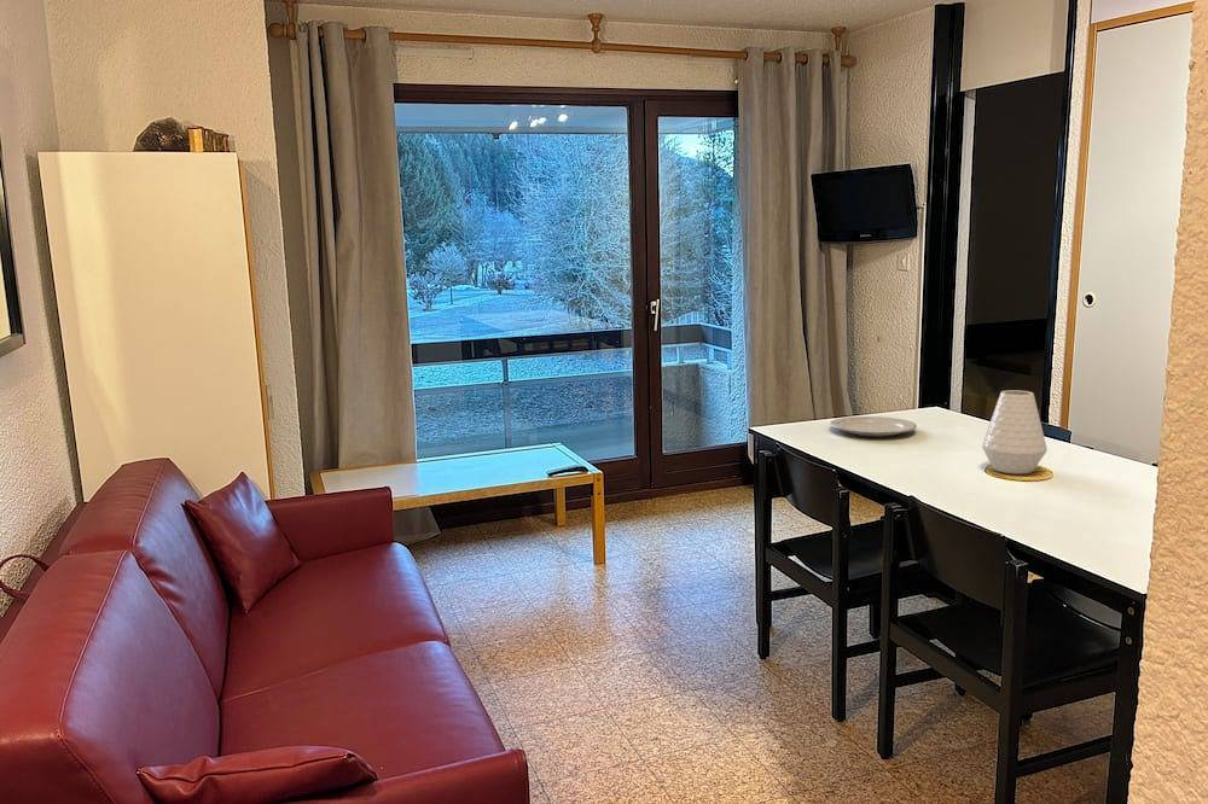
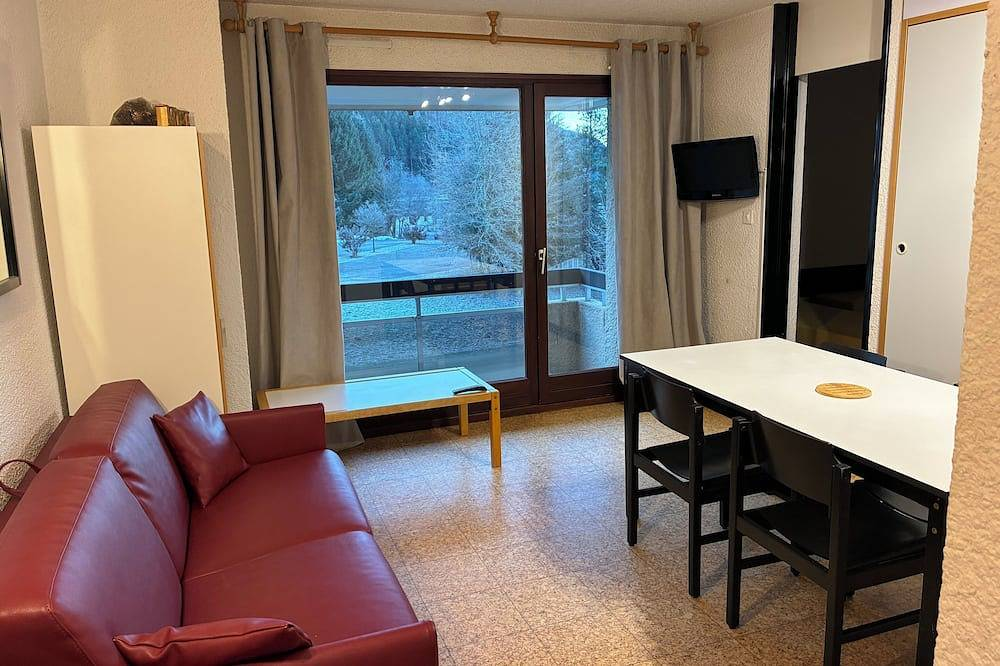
- chinaware [829,415,918,438]
- vase [981,389,1049,476]
